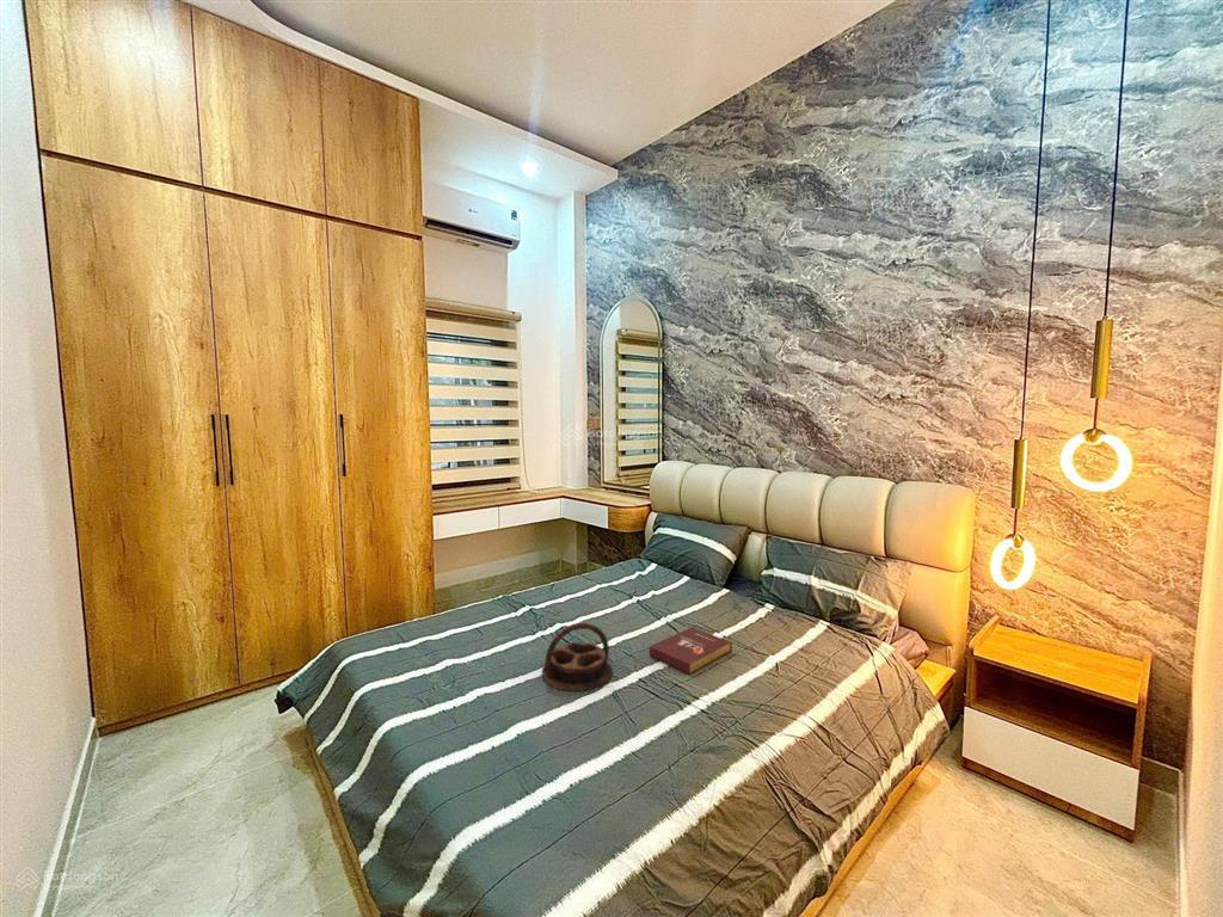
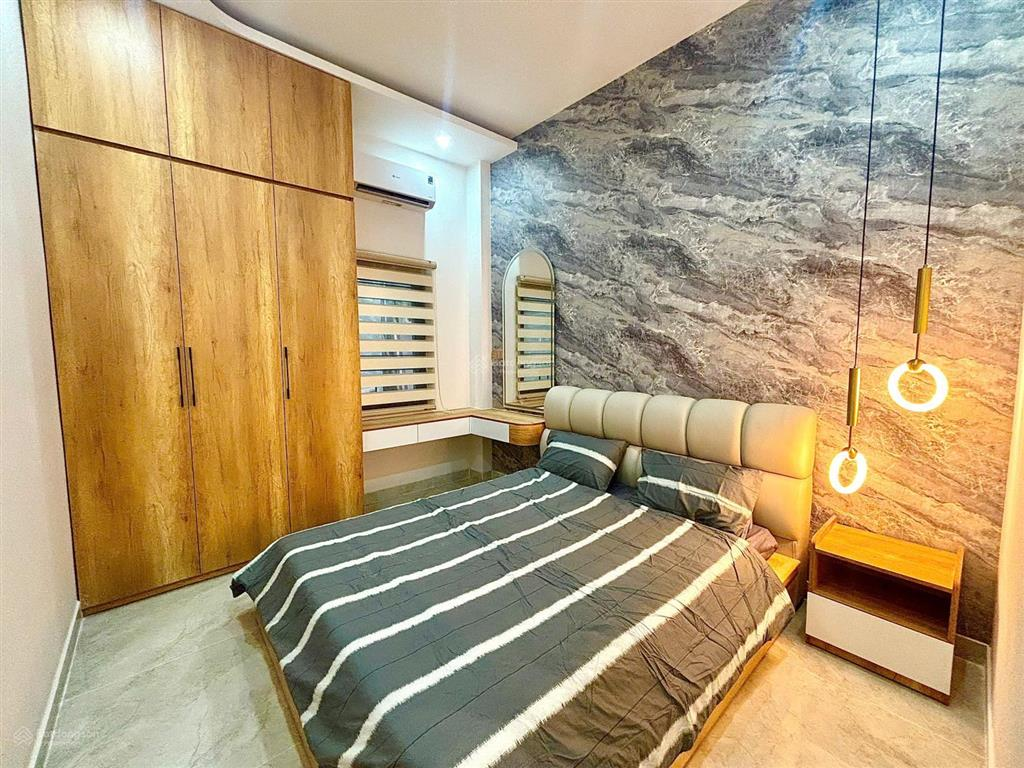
- serving tray [541,621,614,693]
- book [649,627,733,675]
